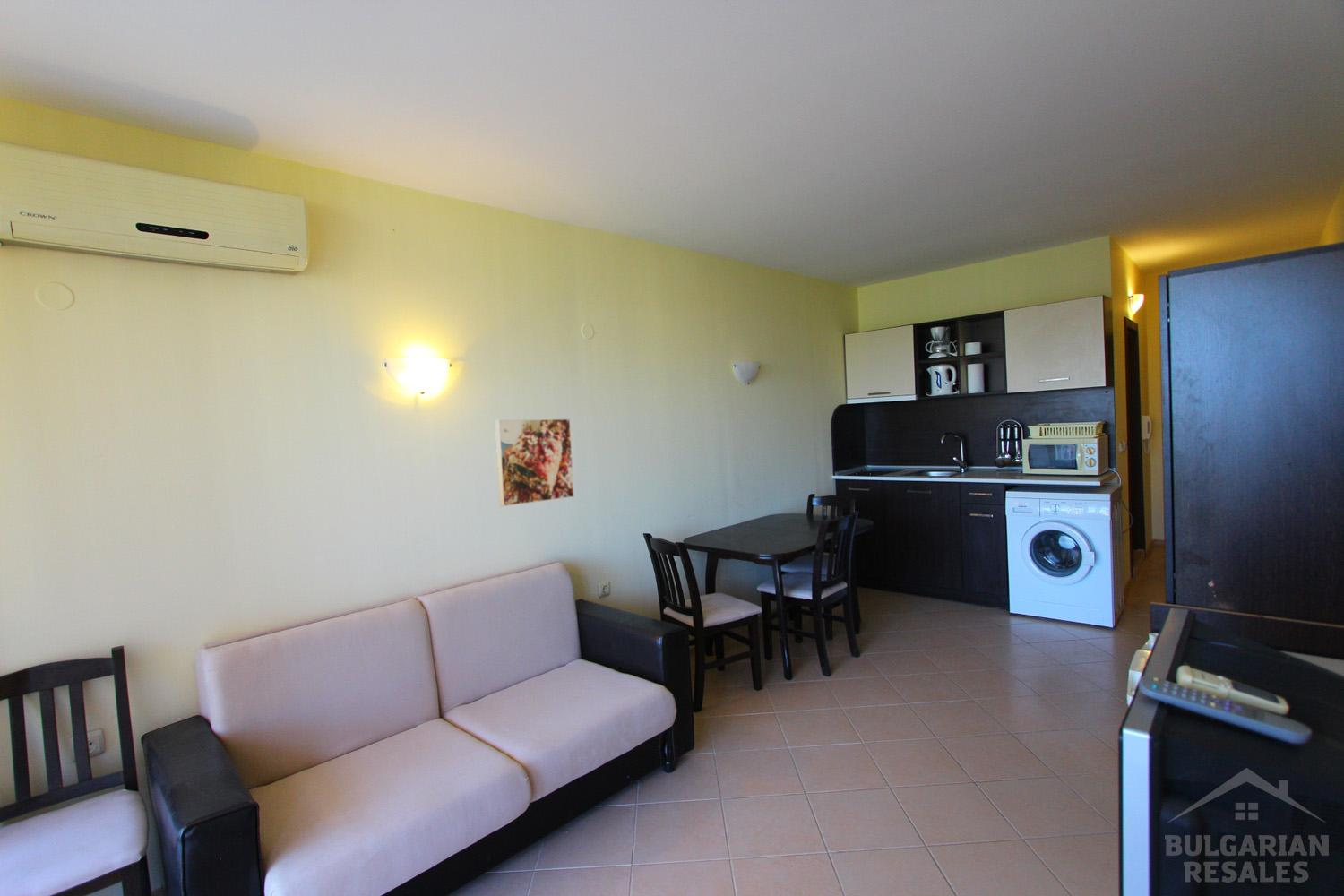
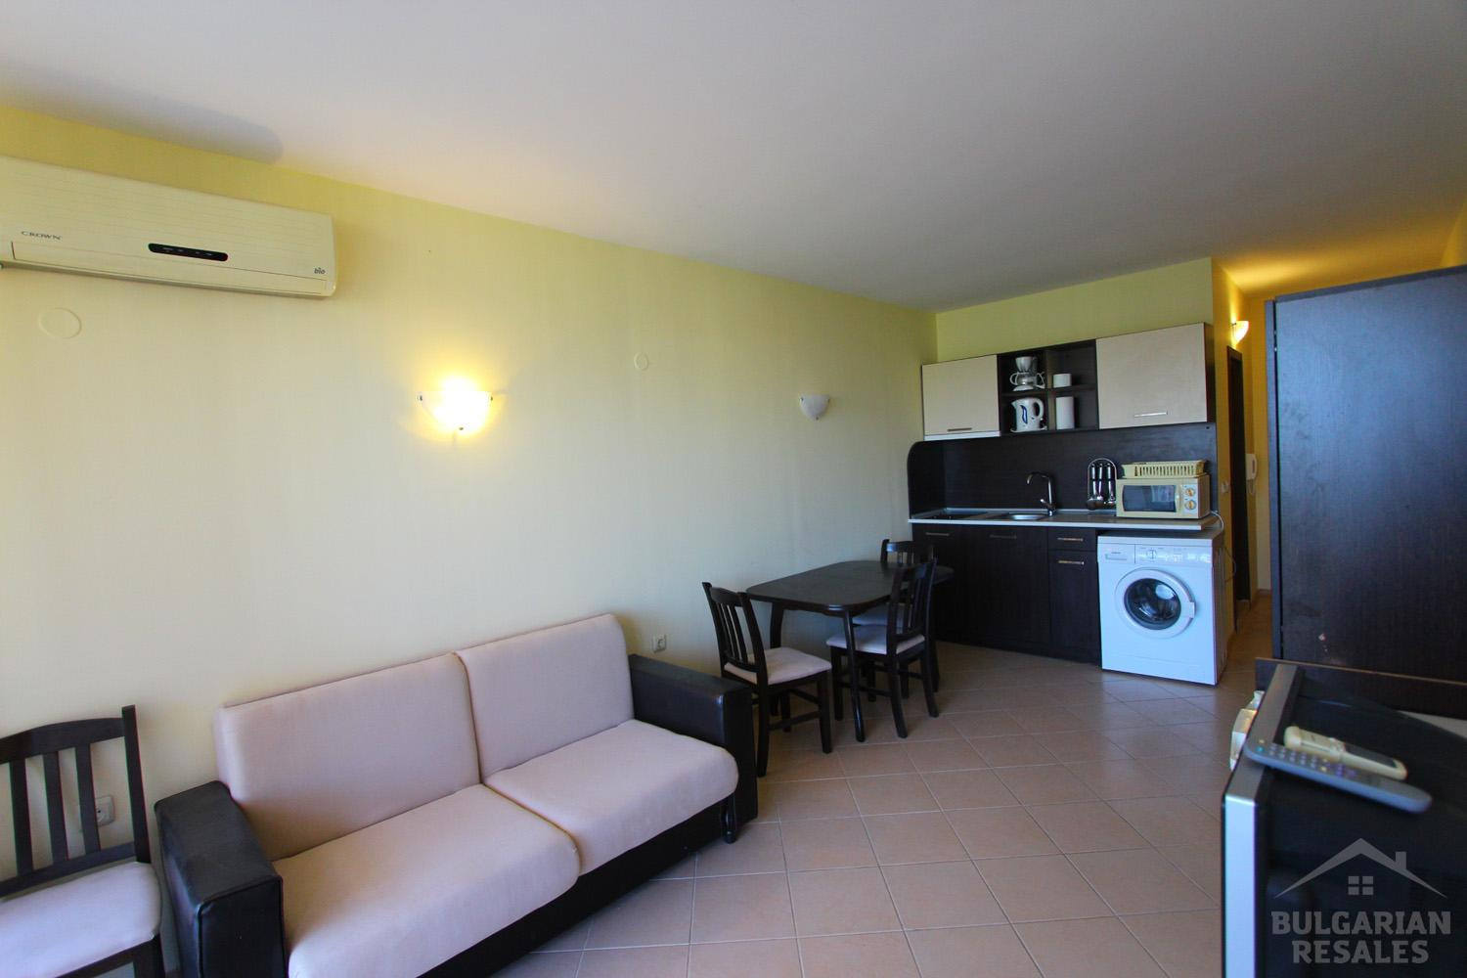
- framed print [495,418,575,507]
